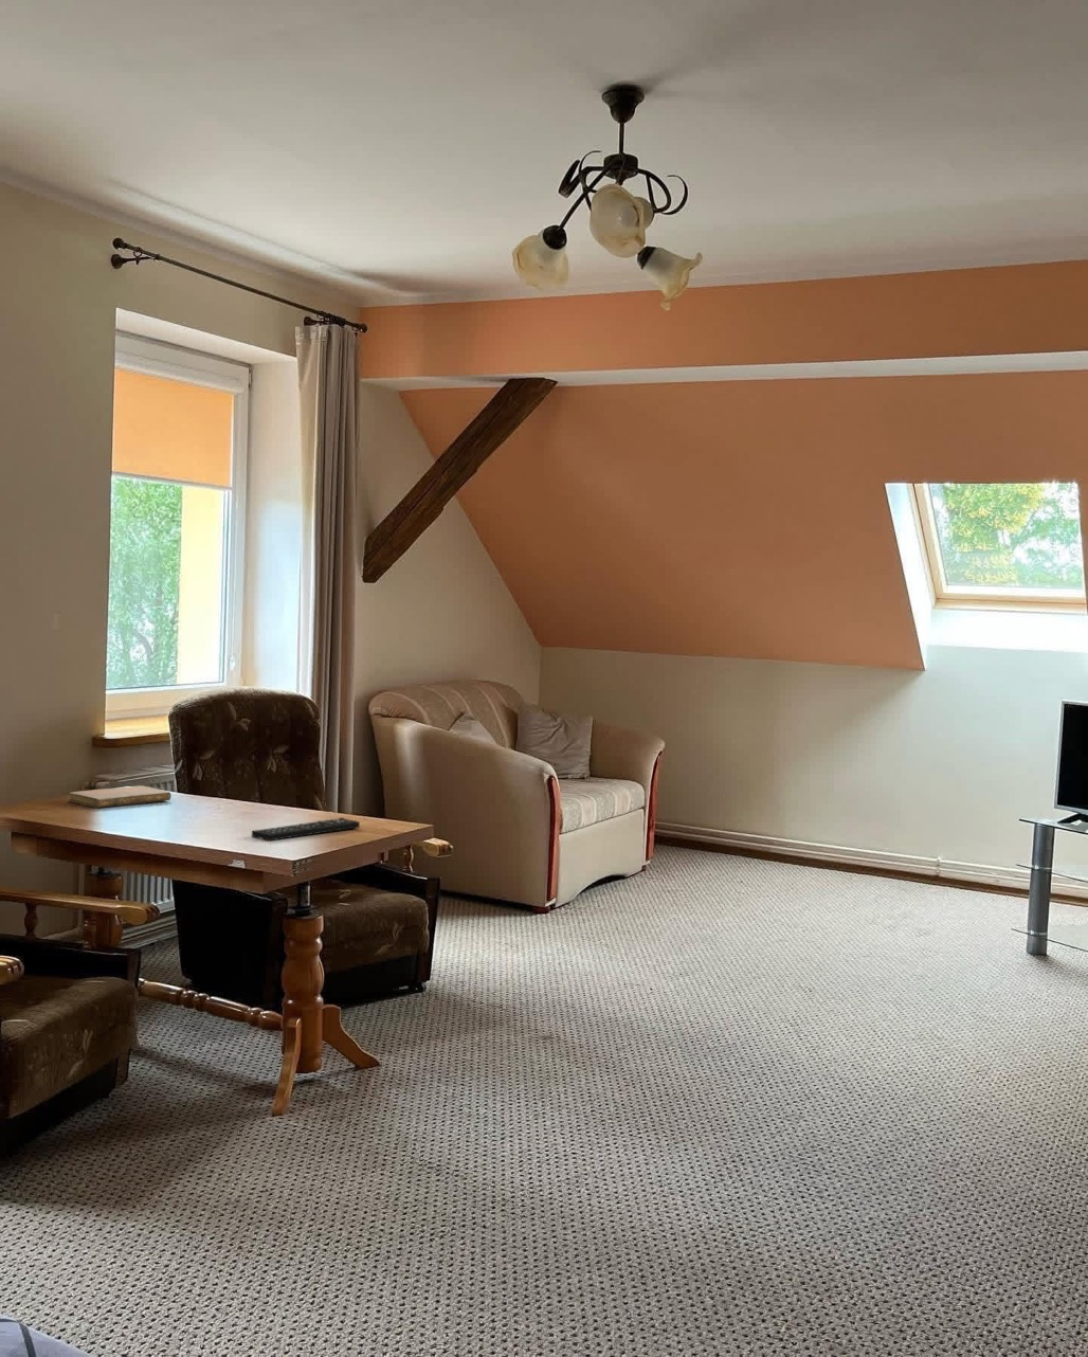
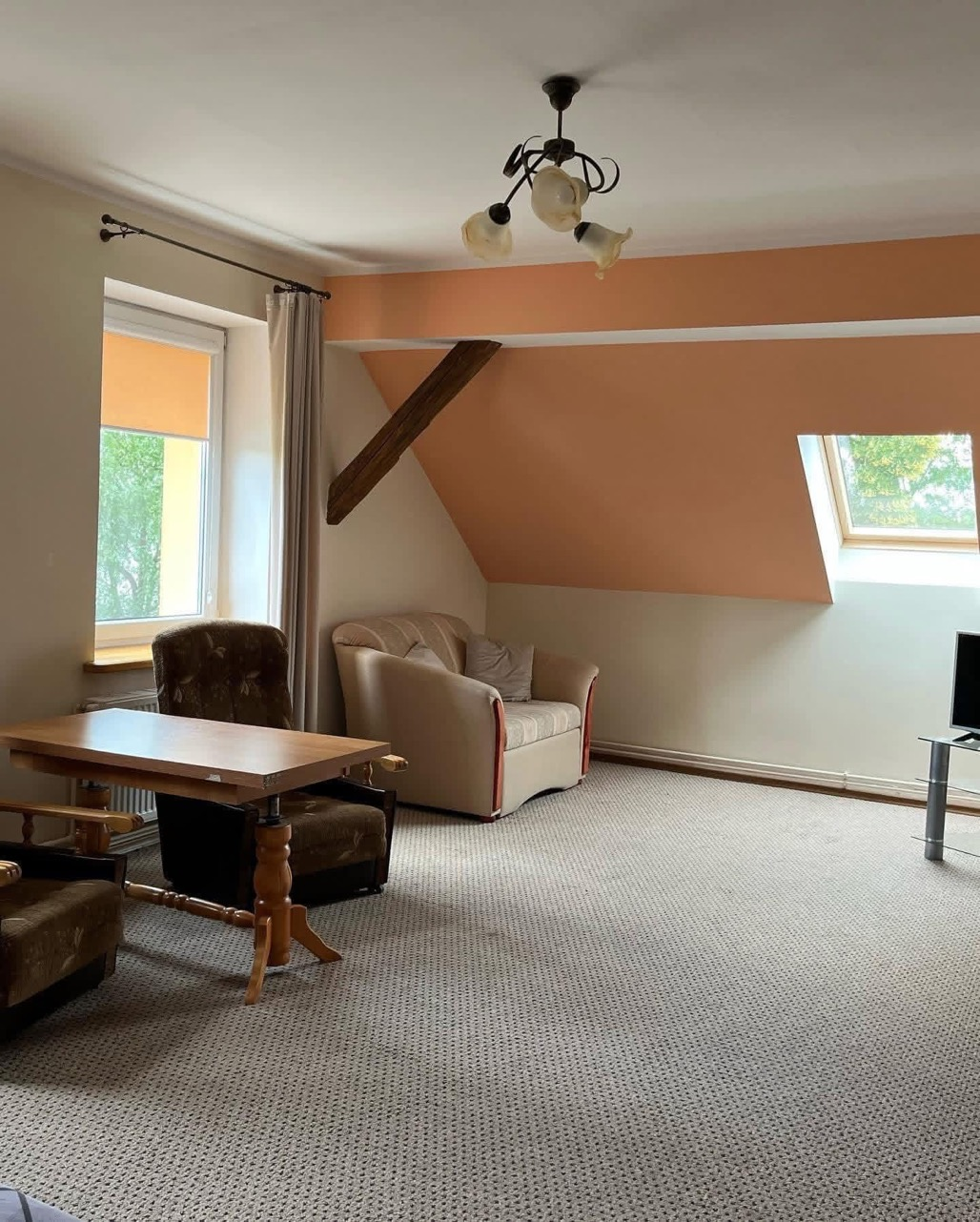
- remote control [251,816,361,842]
- notebook [68,784,172,808]
